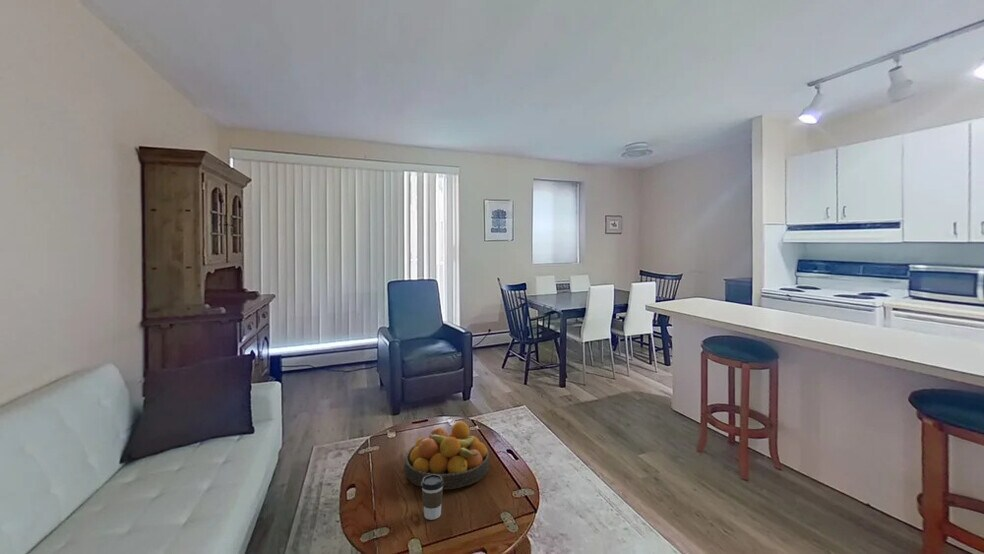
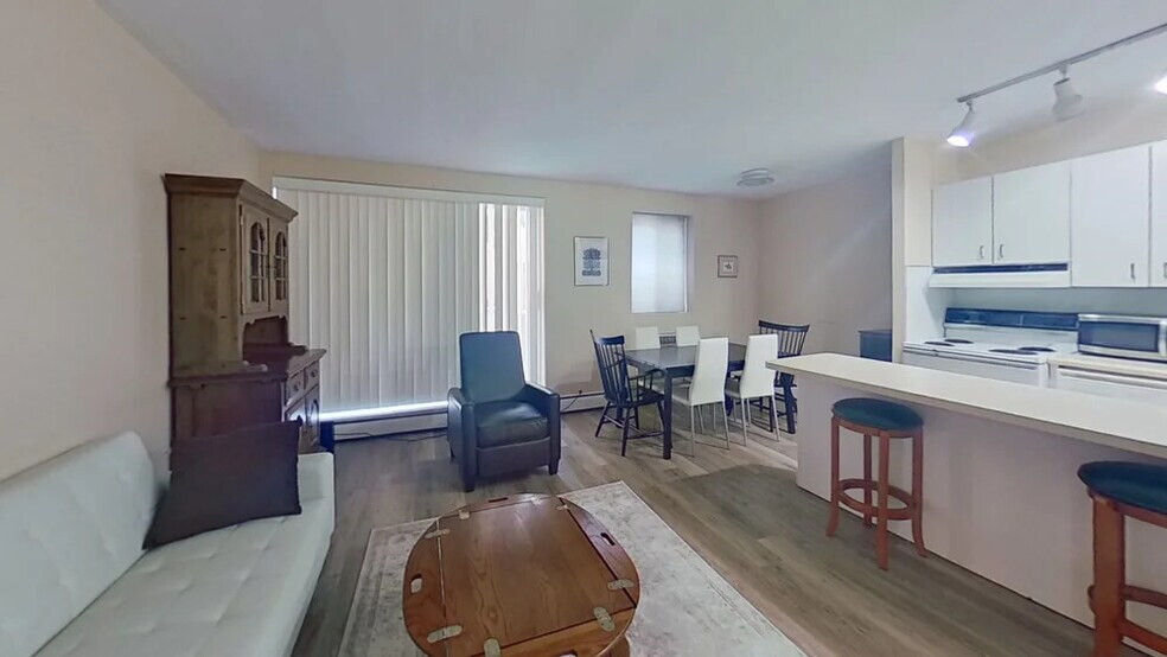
- fruit bowl [403,421,490,490]
- coffee cup [421,474,444,521]
